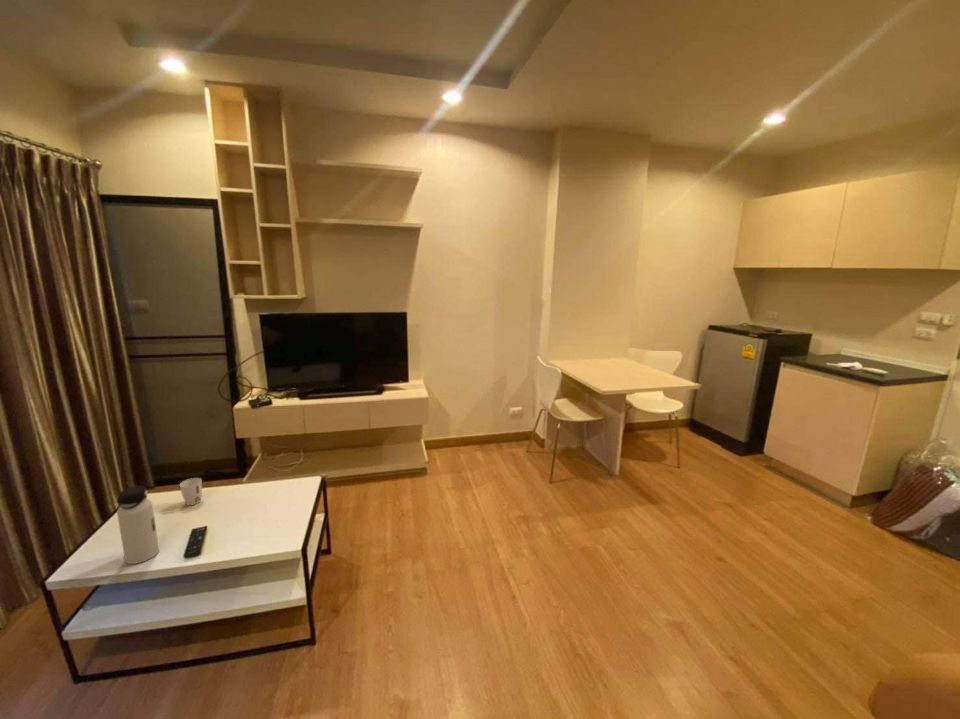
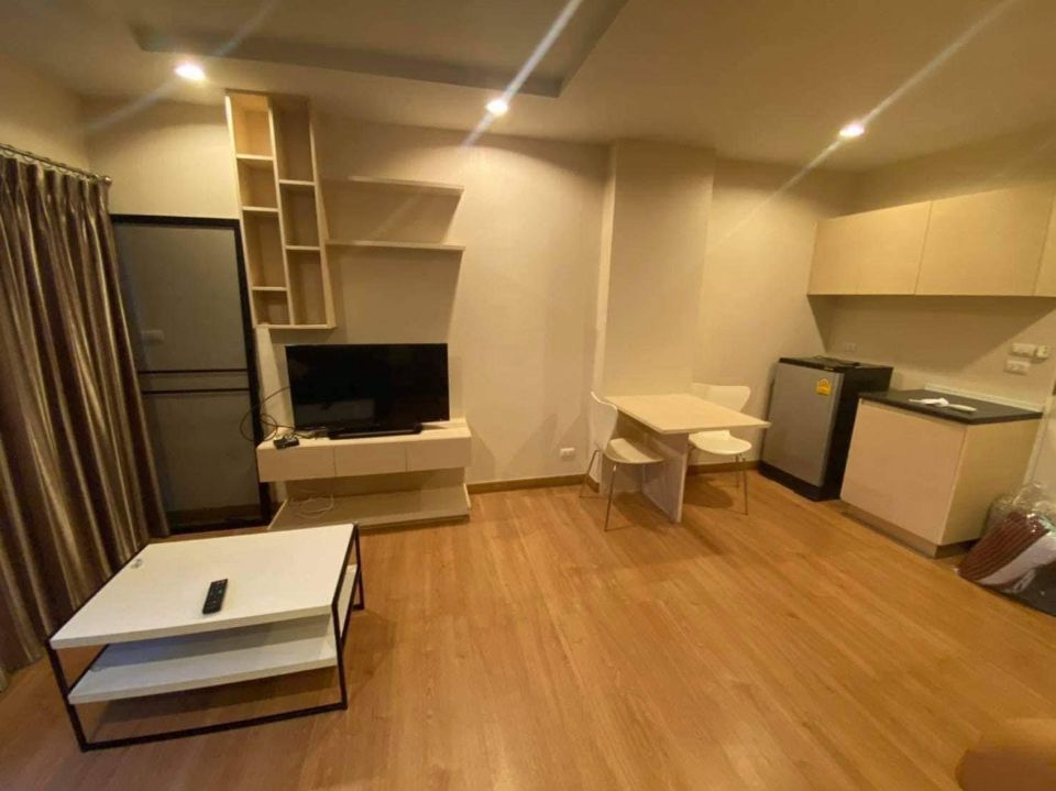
- water bottle [116,485,160,565]
- cup [179,477,203,506]
